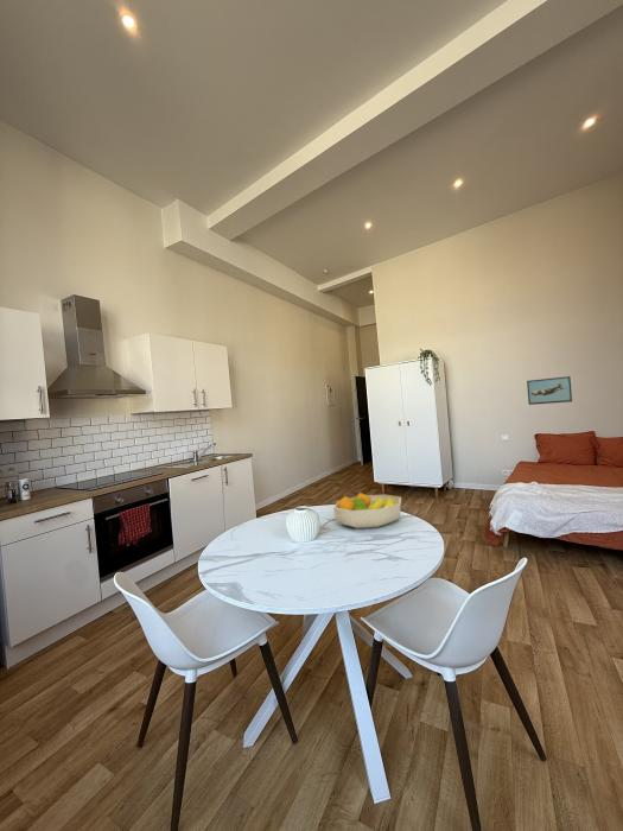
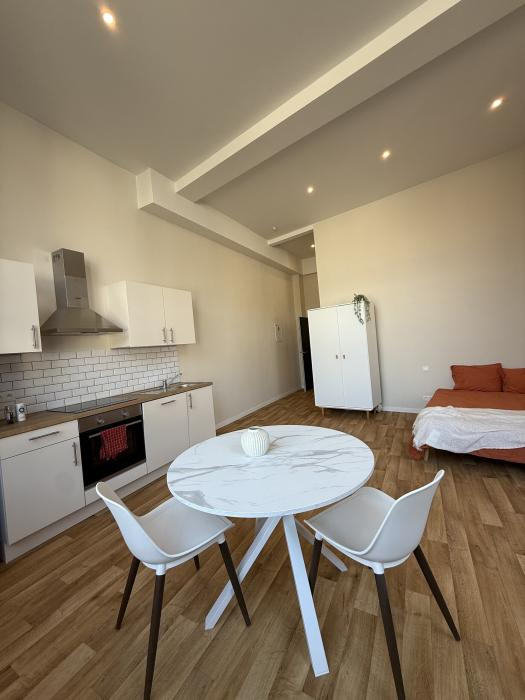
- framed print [526,375,573,406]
- fruit bowl [332,491,402,529]
